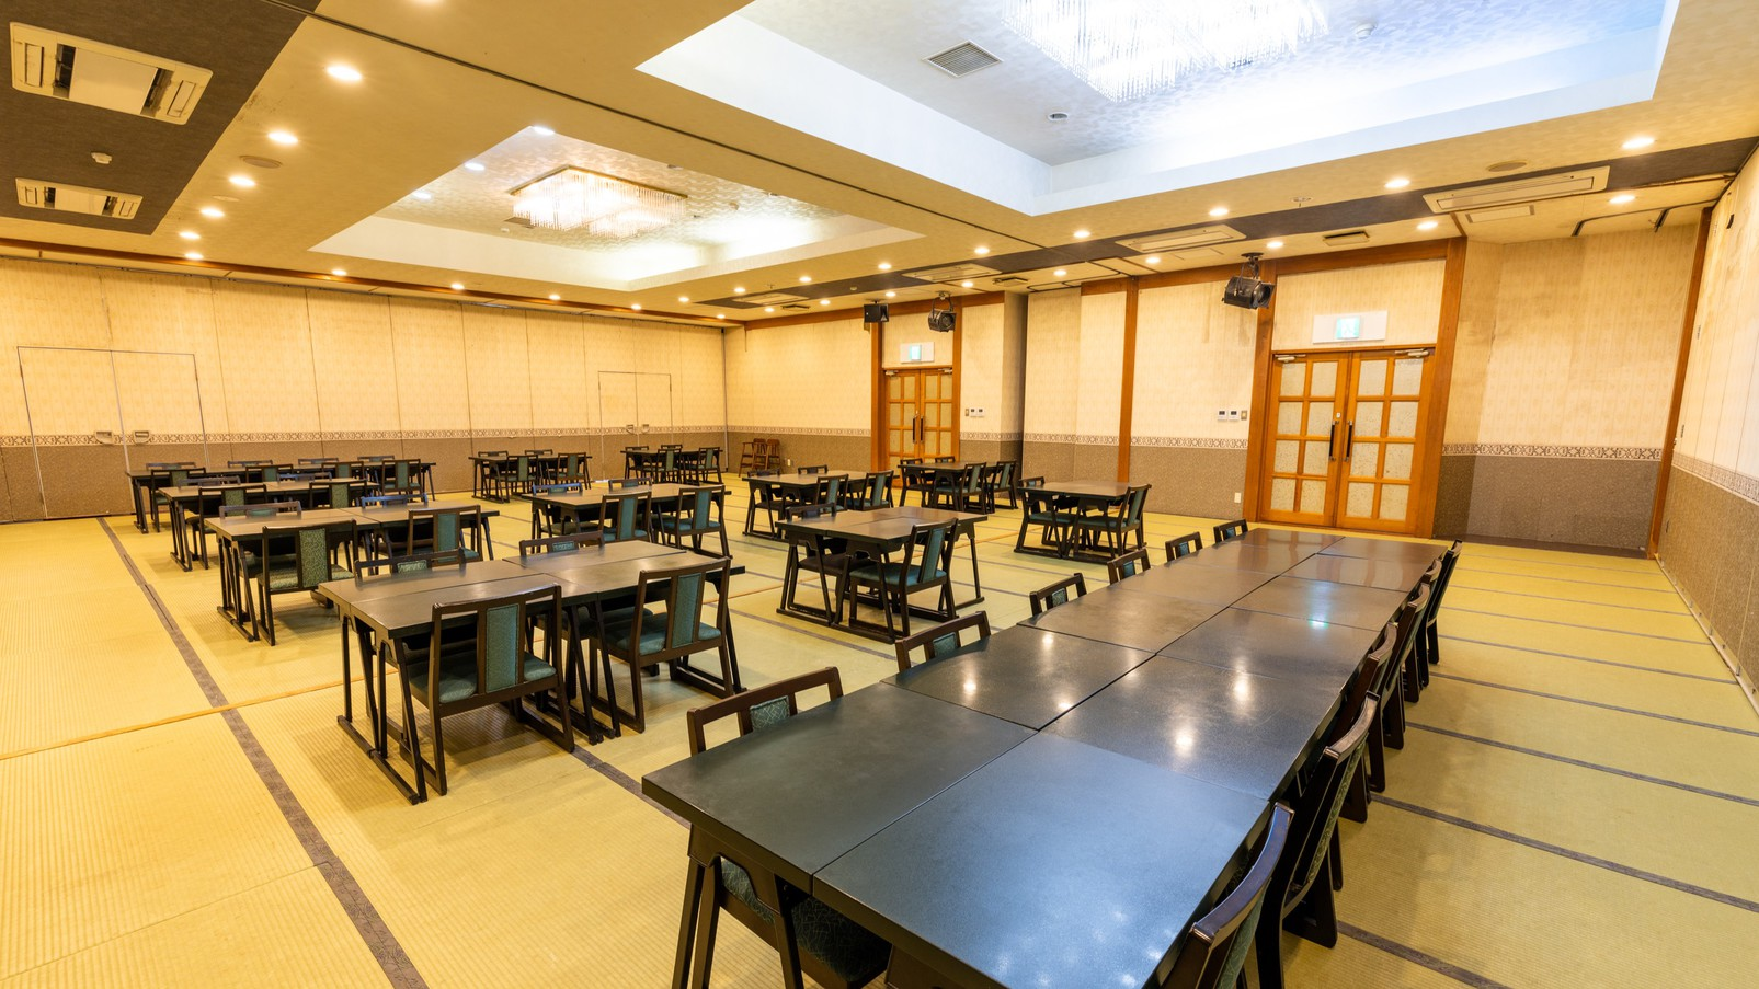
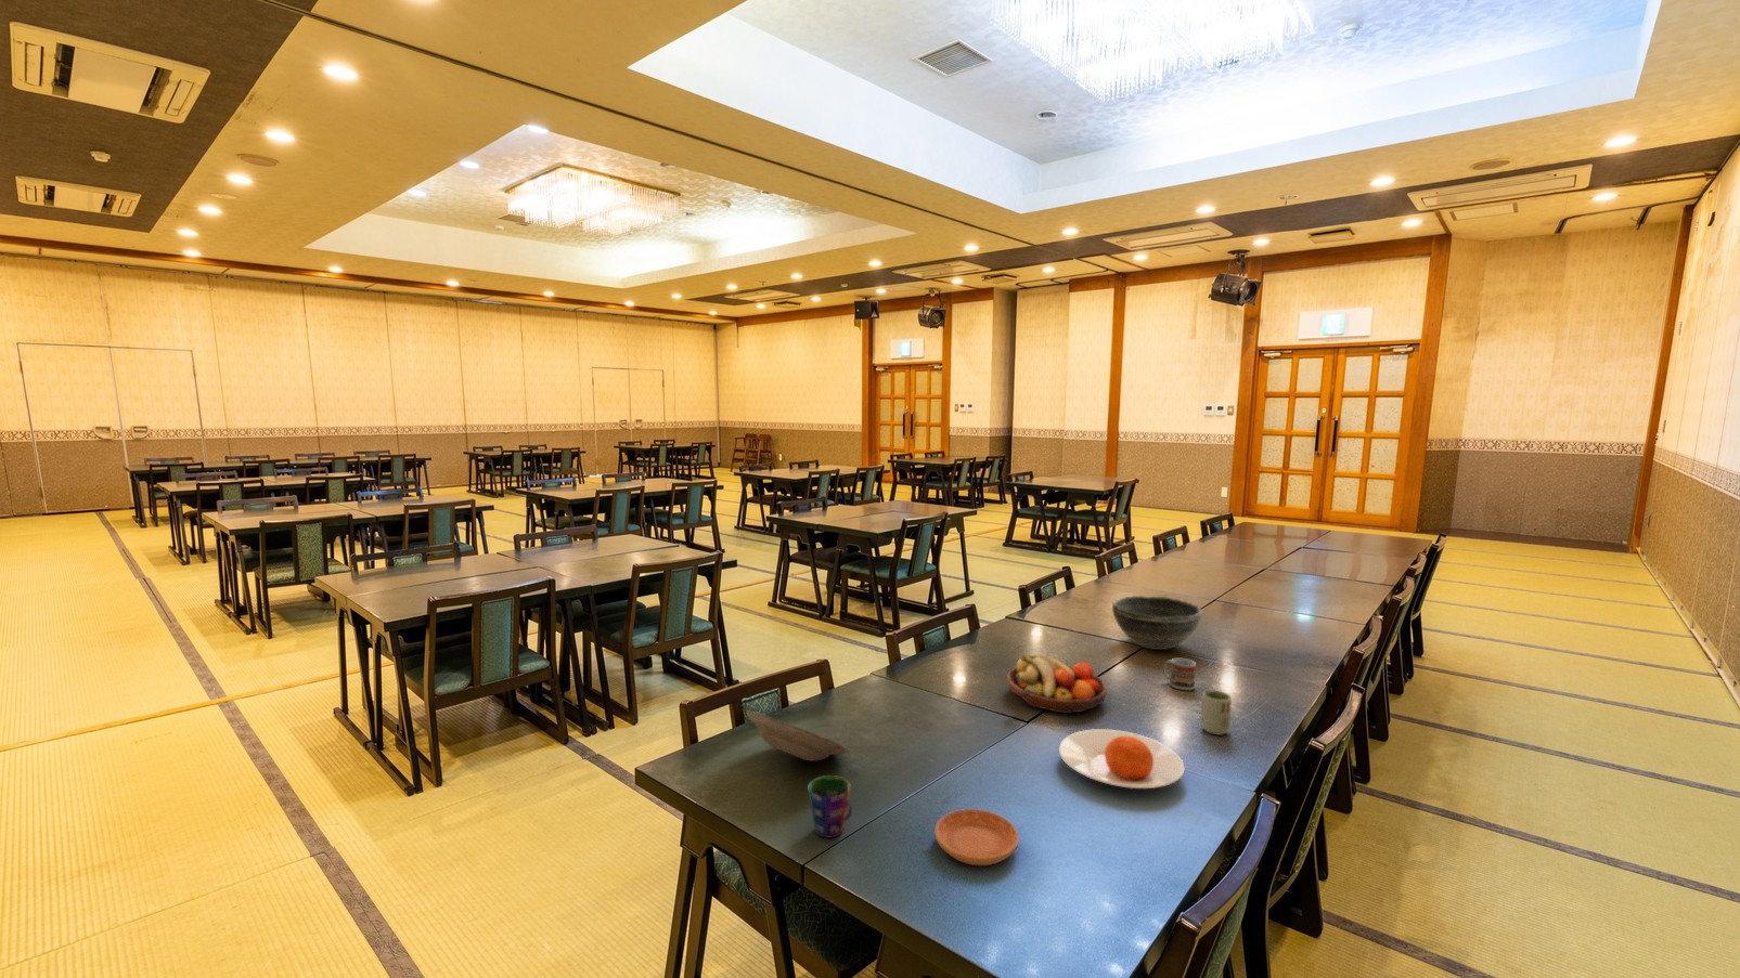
+ bowl [1111,595,1202,651]
+ fruit bowl [1006,652,1108,714]
+ saucer [933,808,1021,867]
+ cup [1162,658,1197,691]
+ plate [745,711,850,762]
+ cup [1200,689,1232,737]
+ cup [807,774,853,838]
+ plate [1058,727,1185,789]
